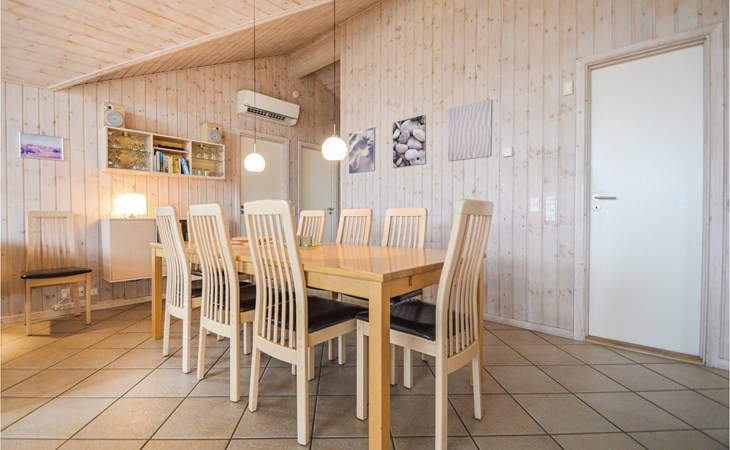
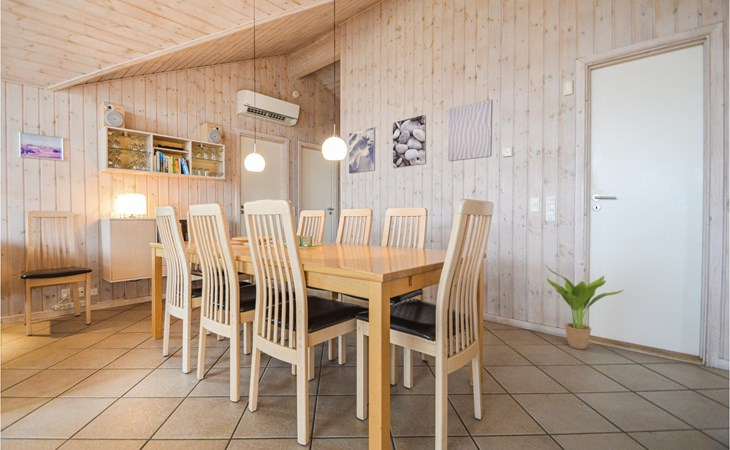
+ potted plant [545,265,624,350]
